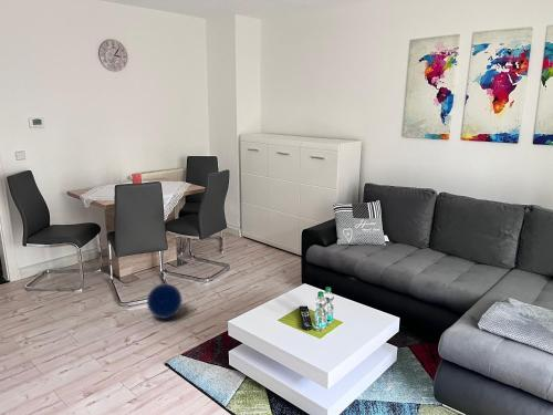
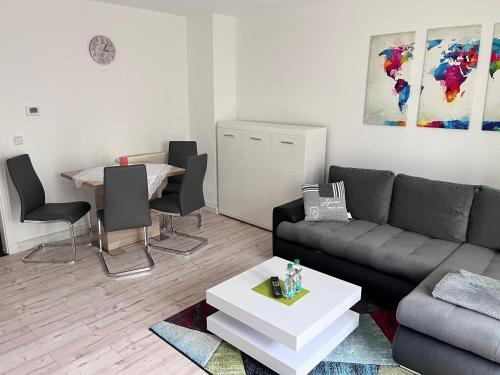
- ball [146,282,184,320]
